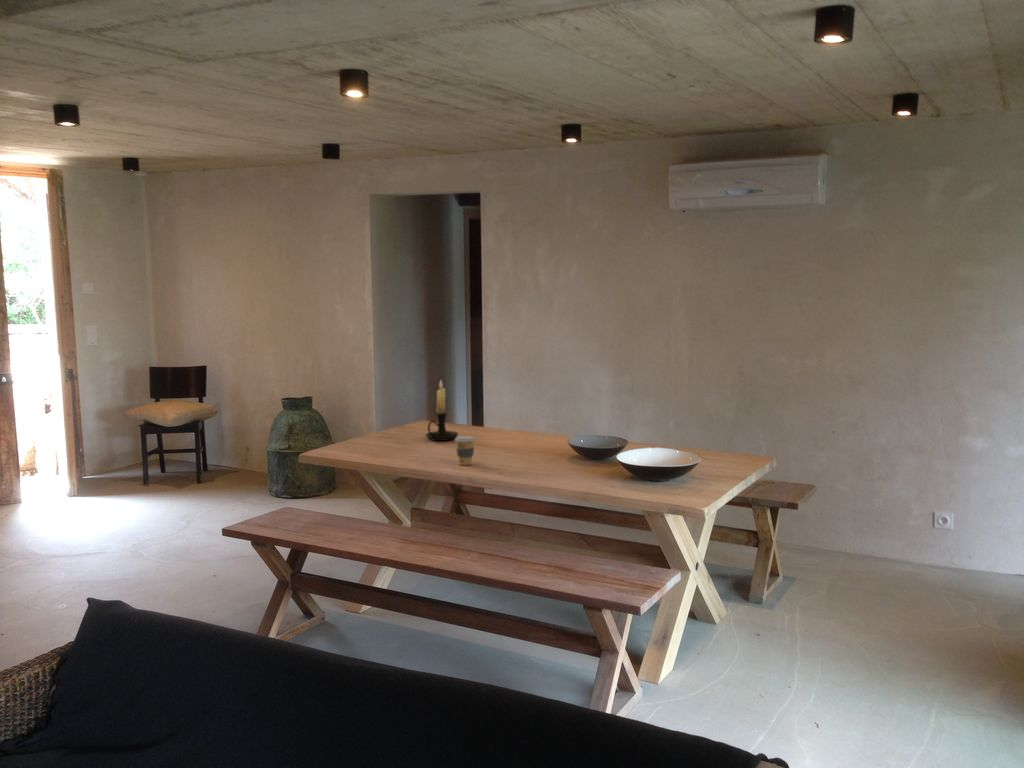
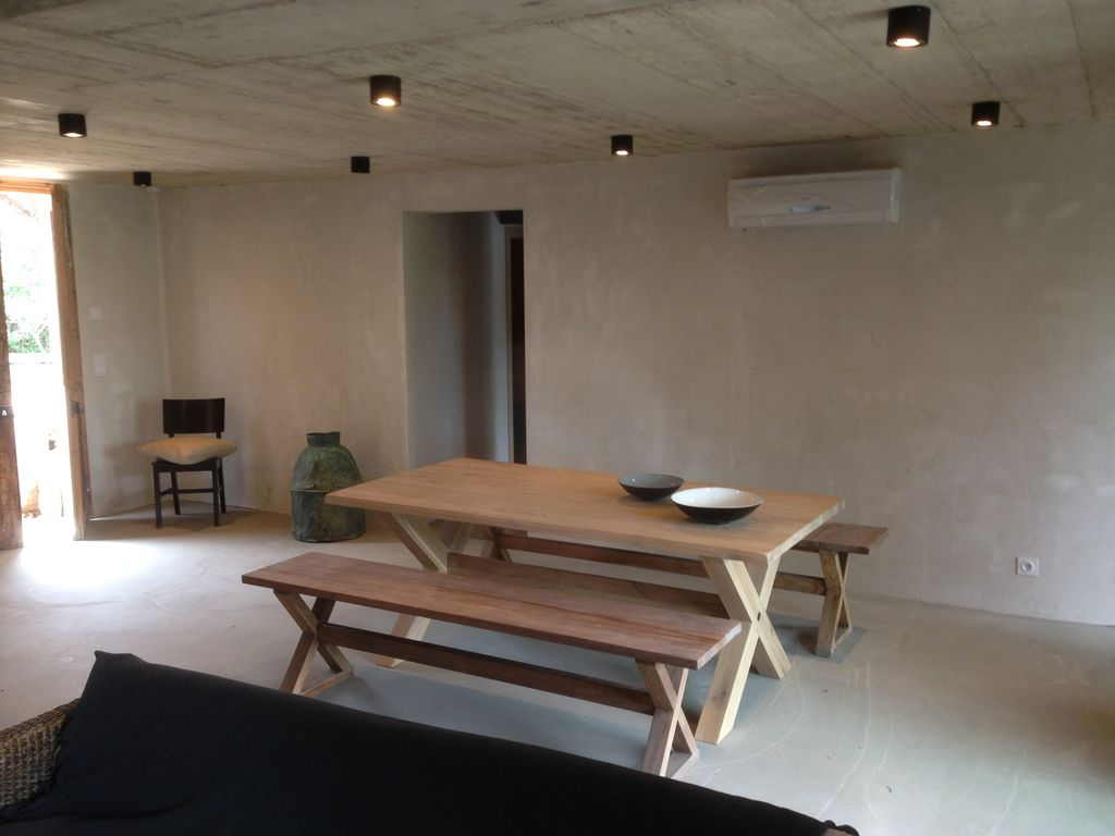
- candle holder [425,380,459,442]
- coffee cup [454,435,476,466]
